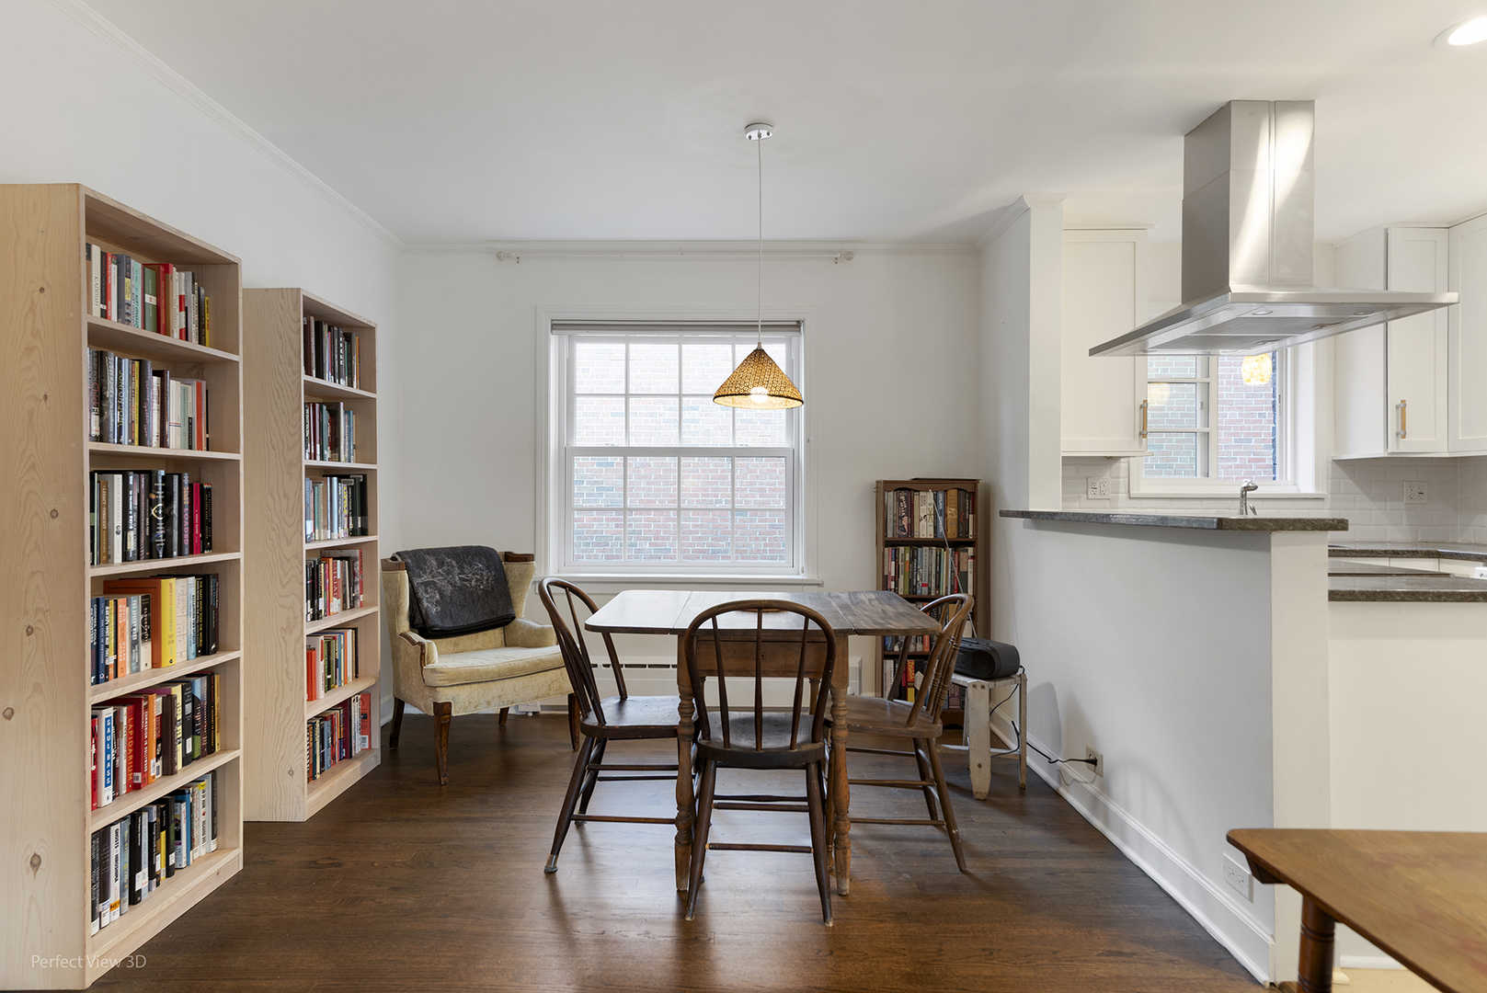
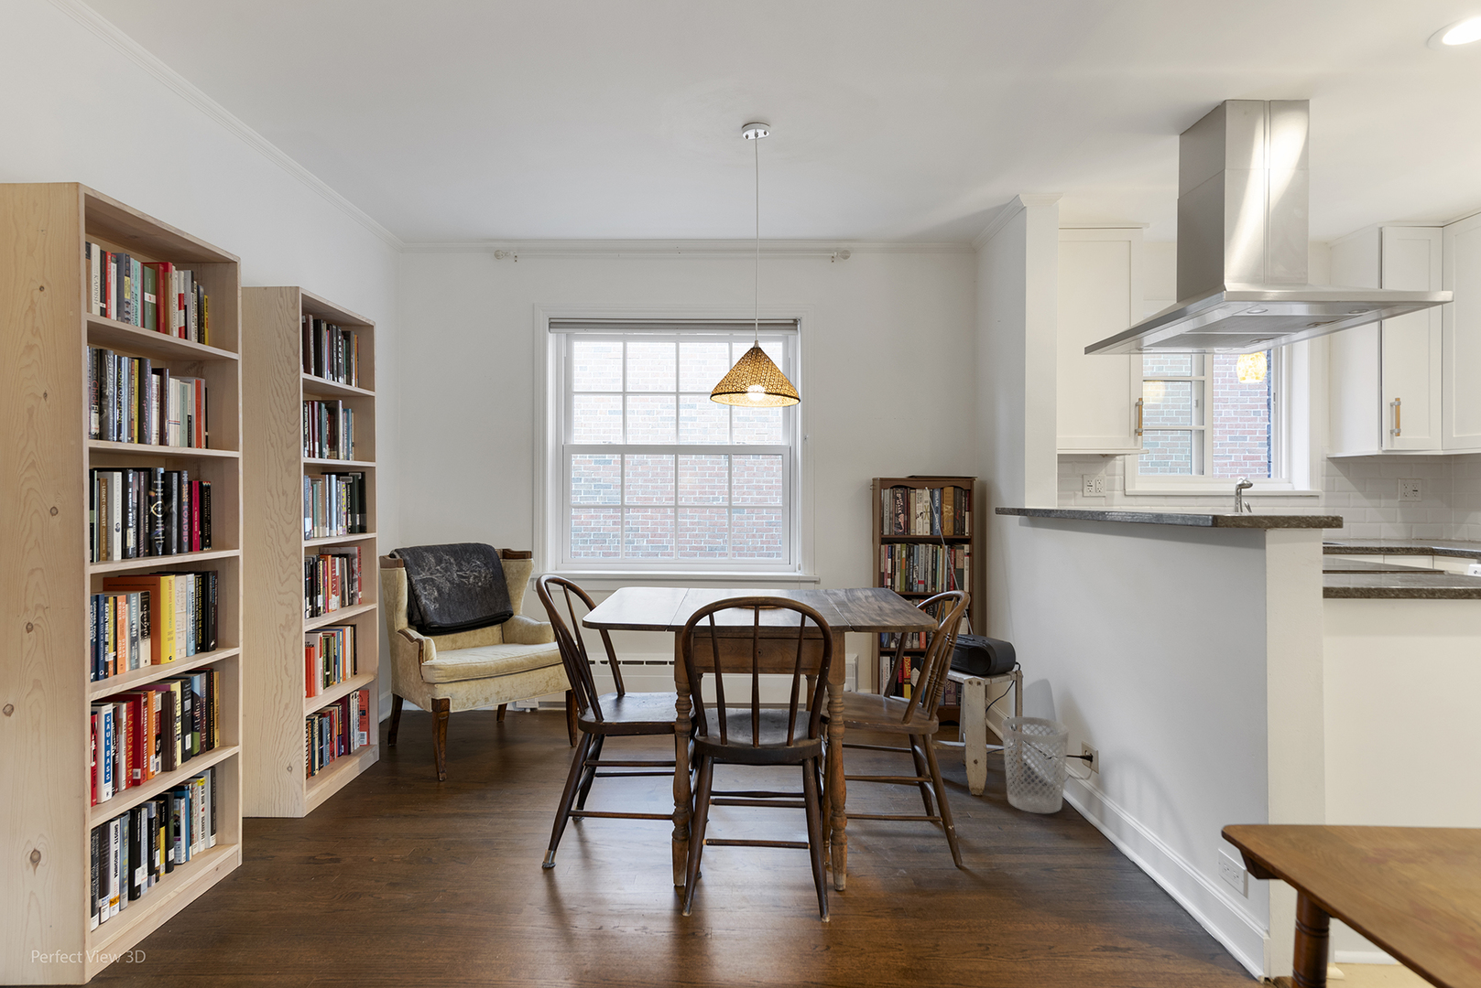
+ wastebasket [1001,716,1069,814]
